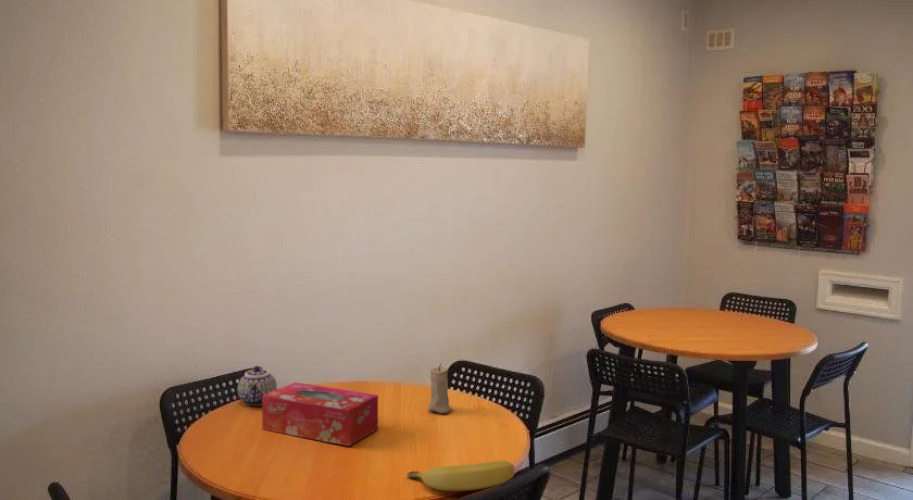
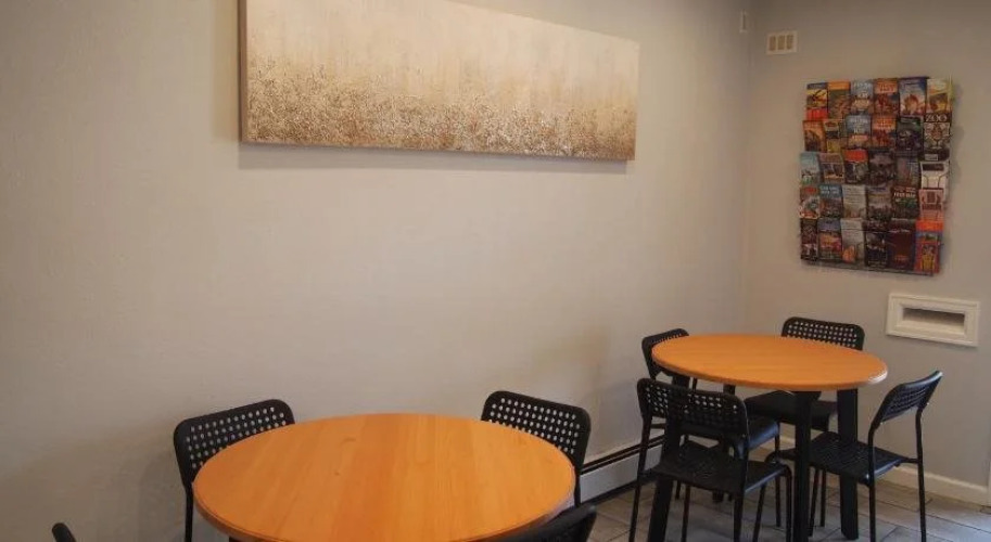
- tissue box [261,381,379,447]
- banana [406,459,515,492]
- candle [427,363,452,414]
- teapot [237,365,278,407]
